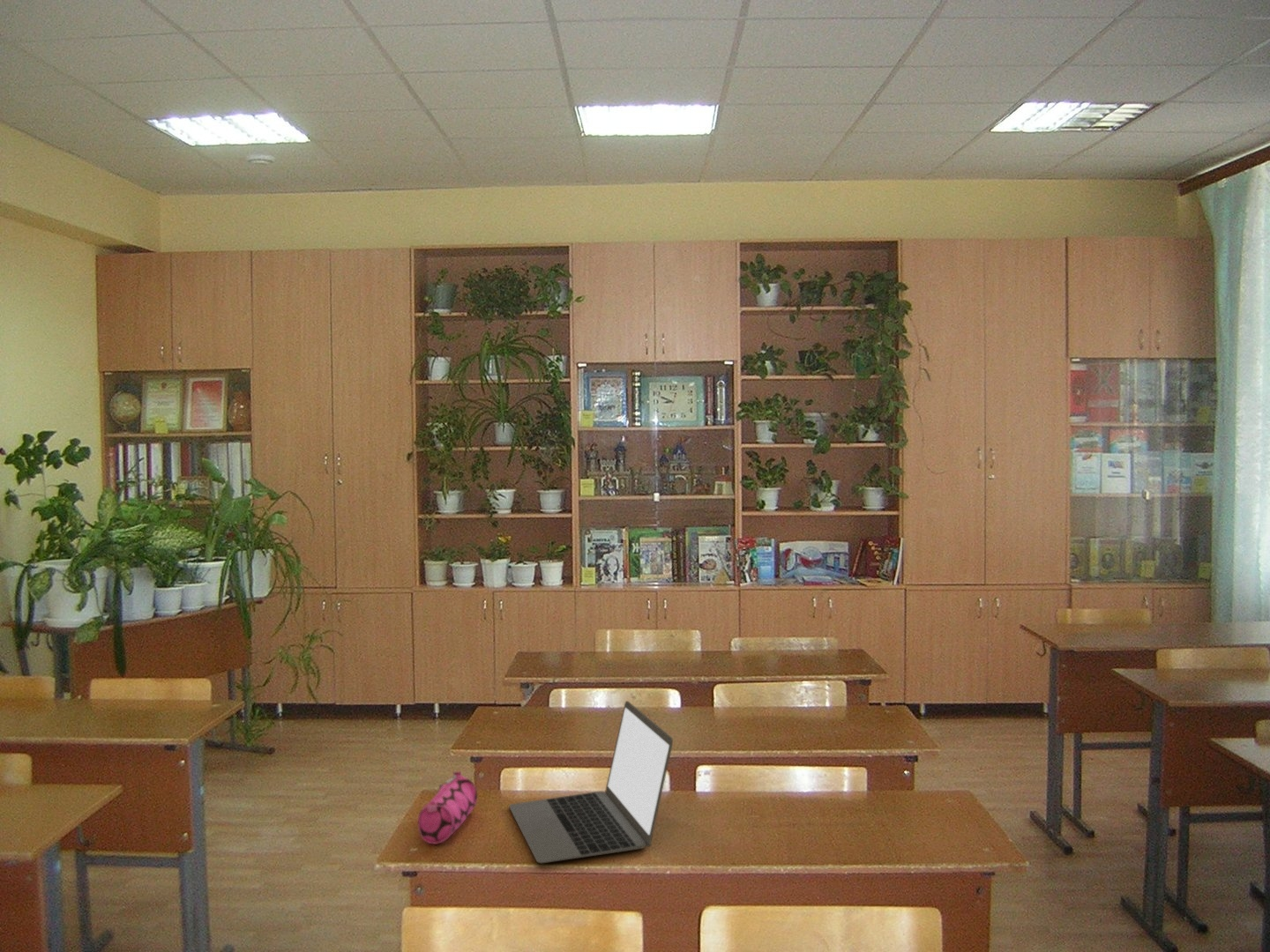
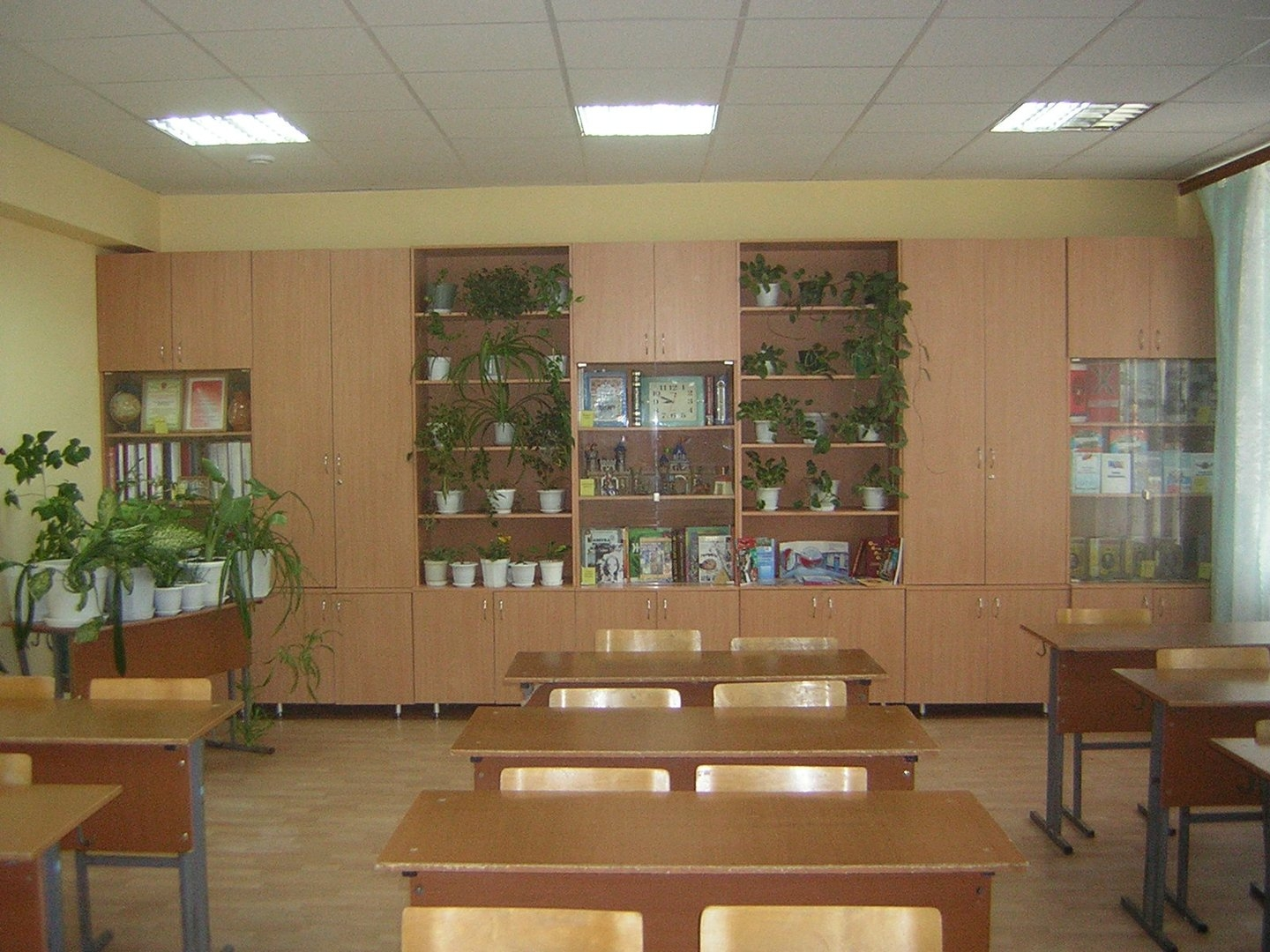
- pencil case [417,770,478,844]
- laptop [508,700,674,864]
